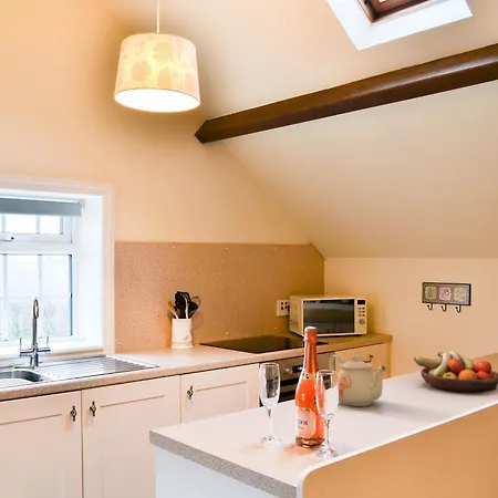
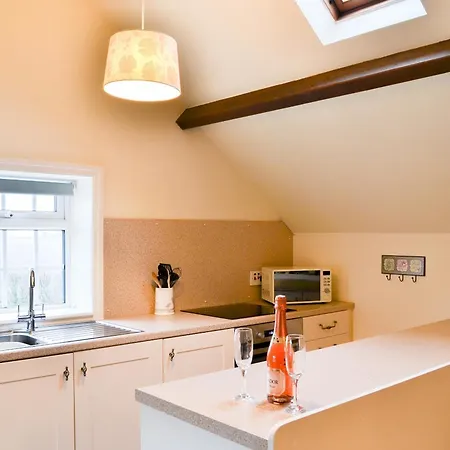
- fruit bowl [413,351,498,393]
- teapot [328,352,387,407]
